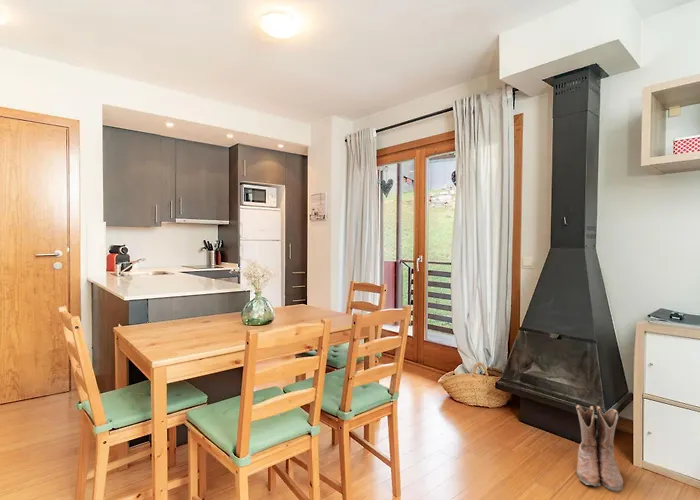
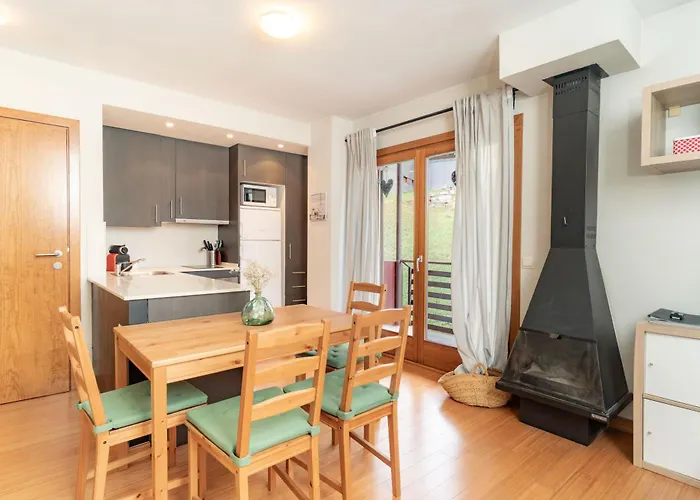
- boots [575,404,624,492]
